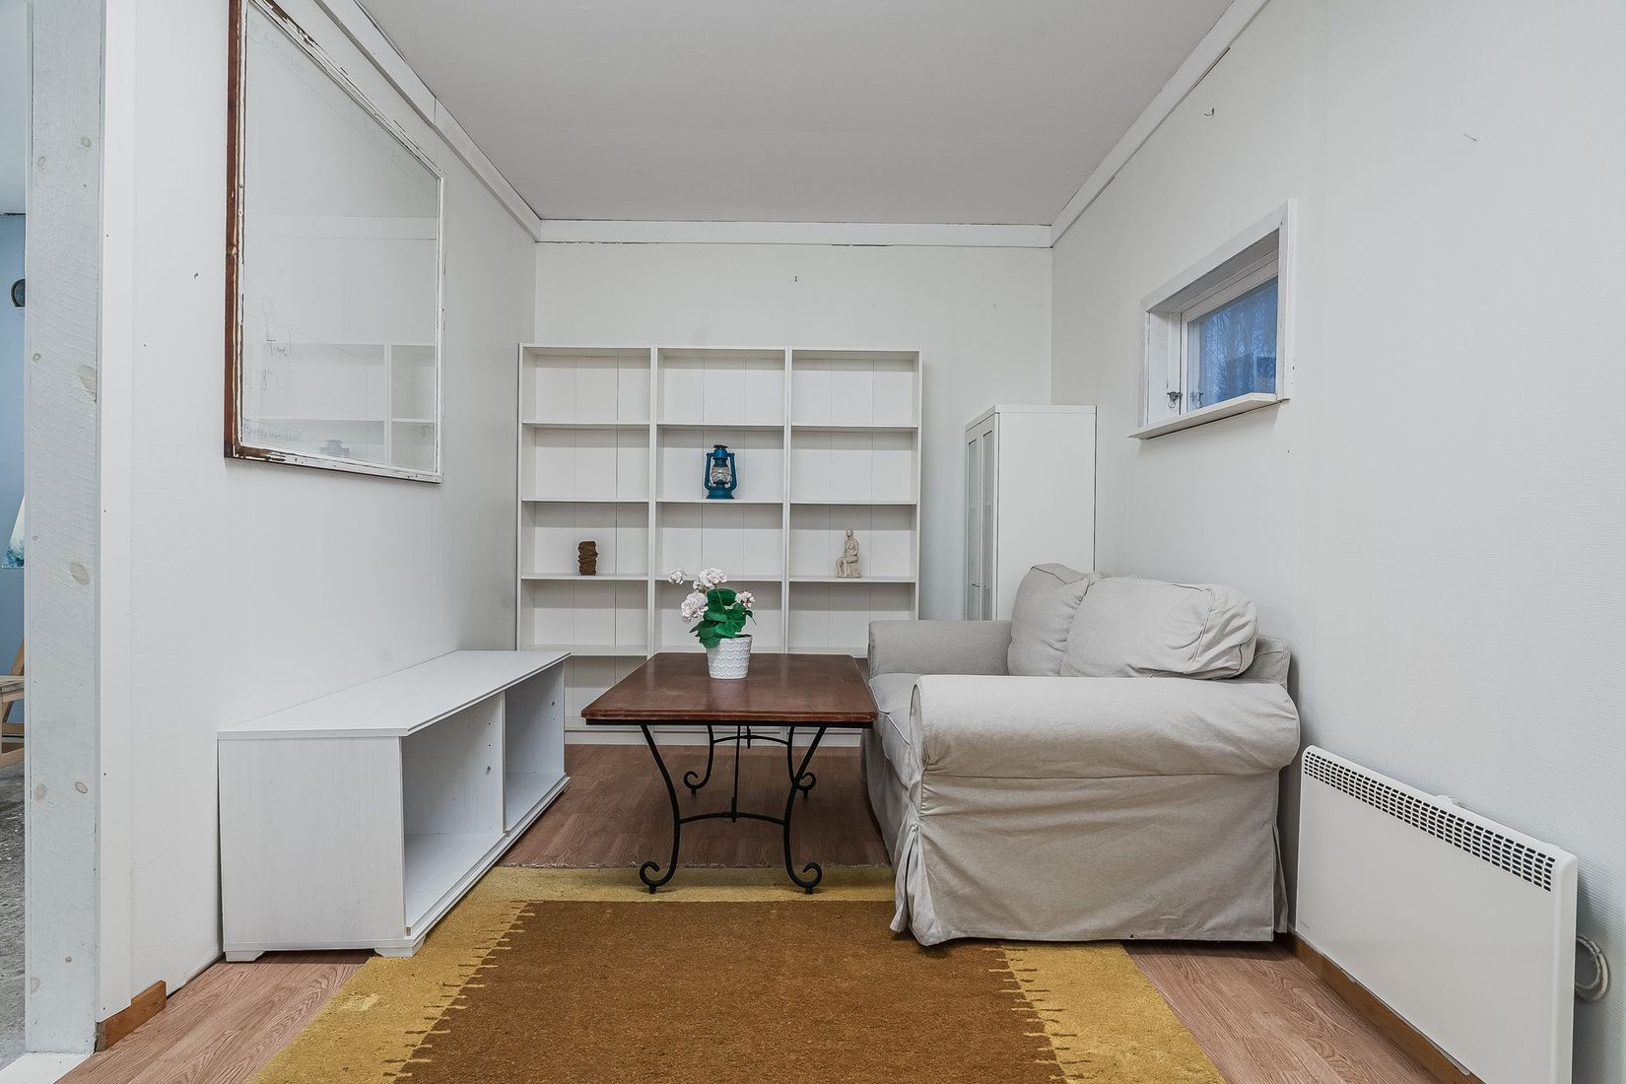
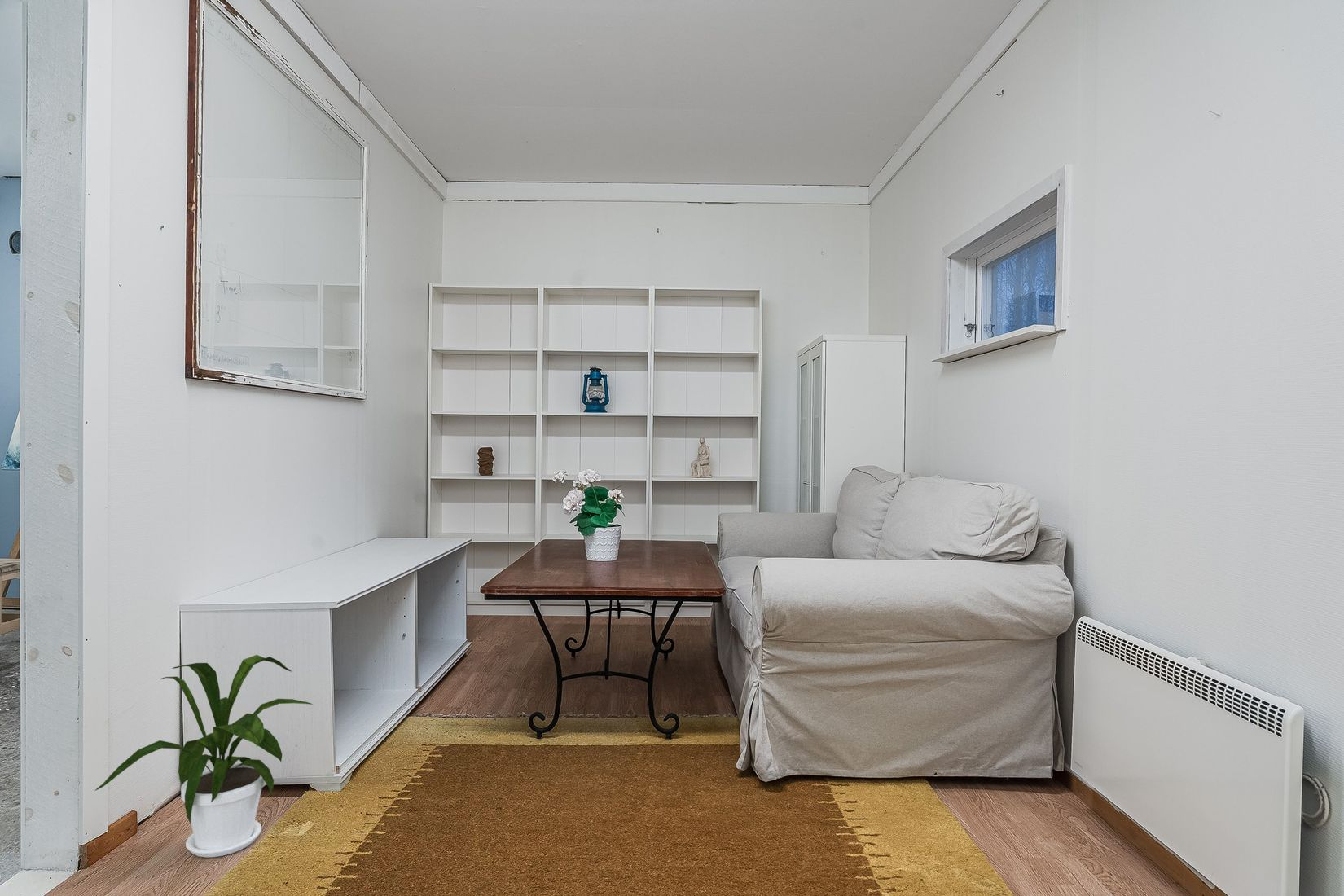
+ house plant [94,654,314,859]
